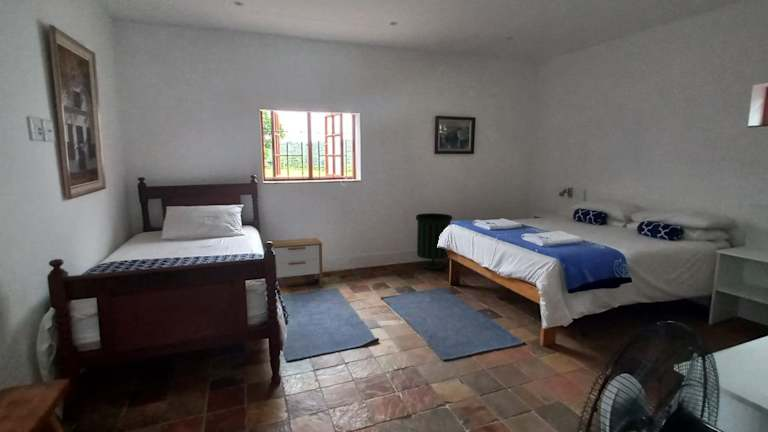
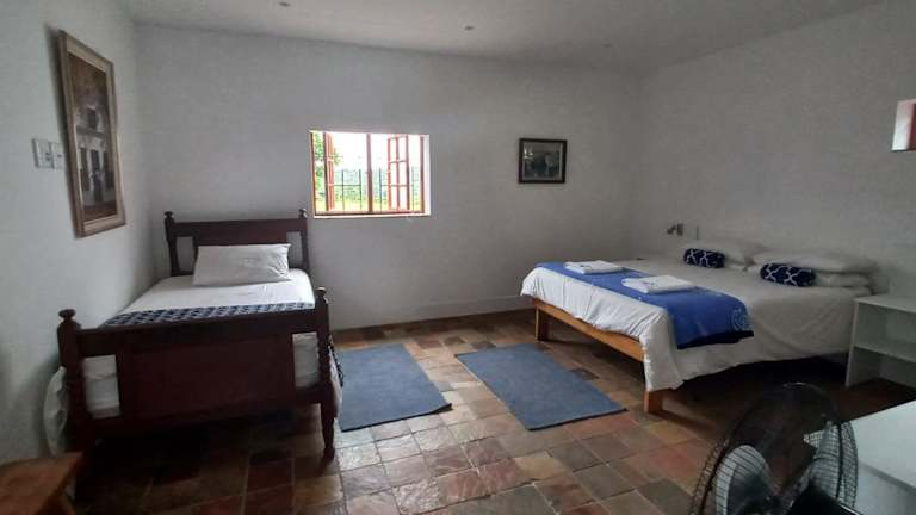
- nightstand [271,237,324,288]
- trash can [415,212,454,270]
